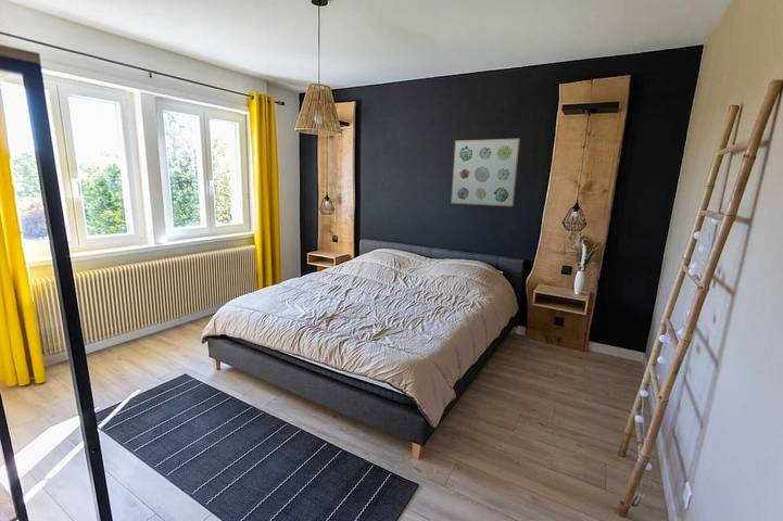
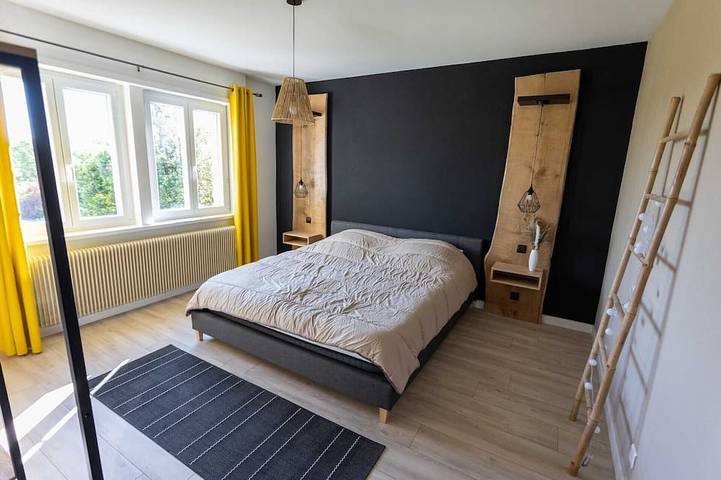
- wall art [450,137,521,207]
